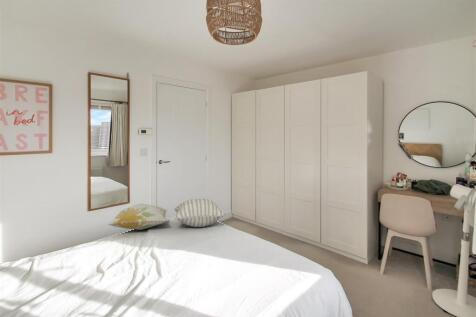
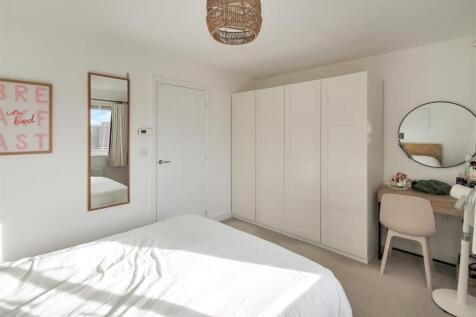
- pillow [174,198,227,228]
- decorative pillow [107,203,169,231]
